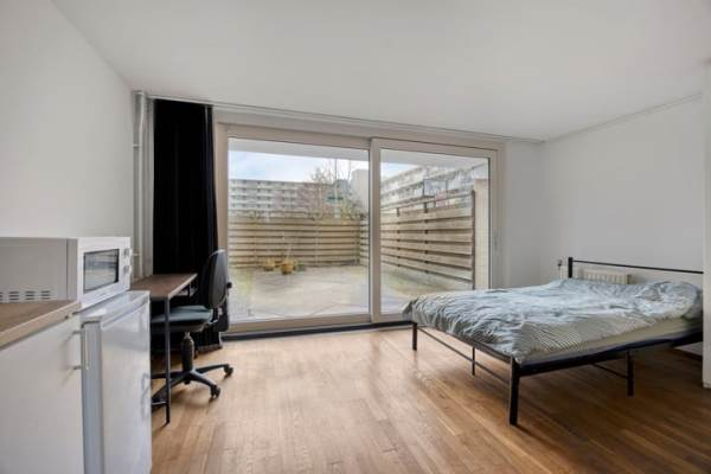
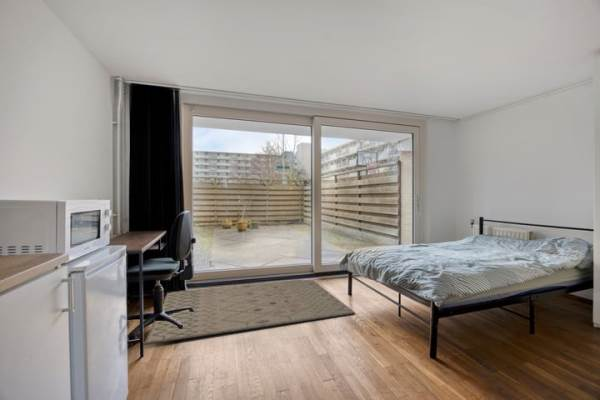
+ rug [143,278,356,346]
